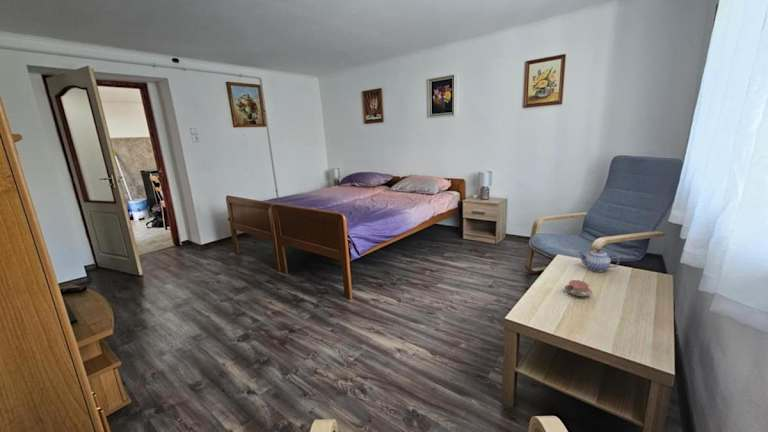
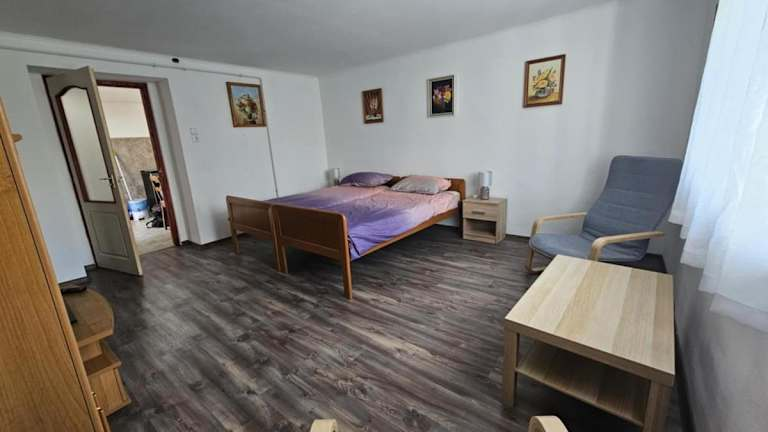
- teapot [577,248,620,272]
- teacup [564,279,593,297]
